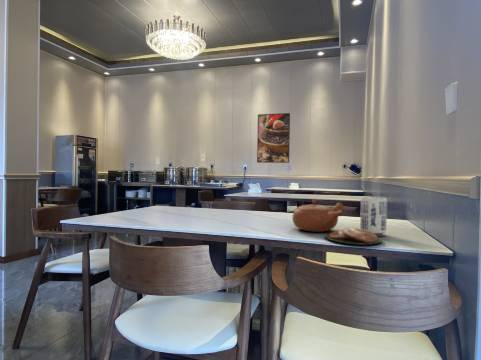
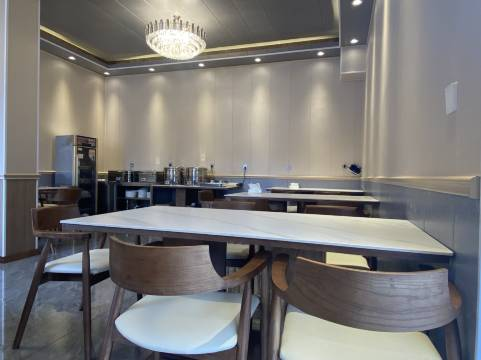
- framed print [256,112,291,164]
- teapot [291,196,388,246]
